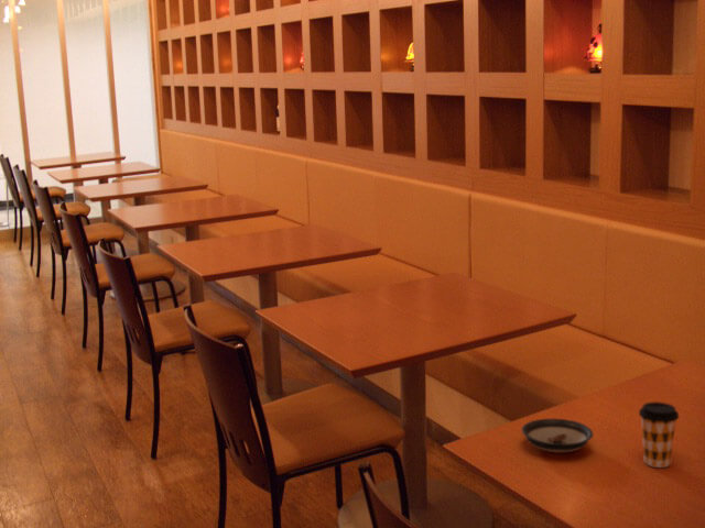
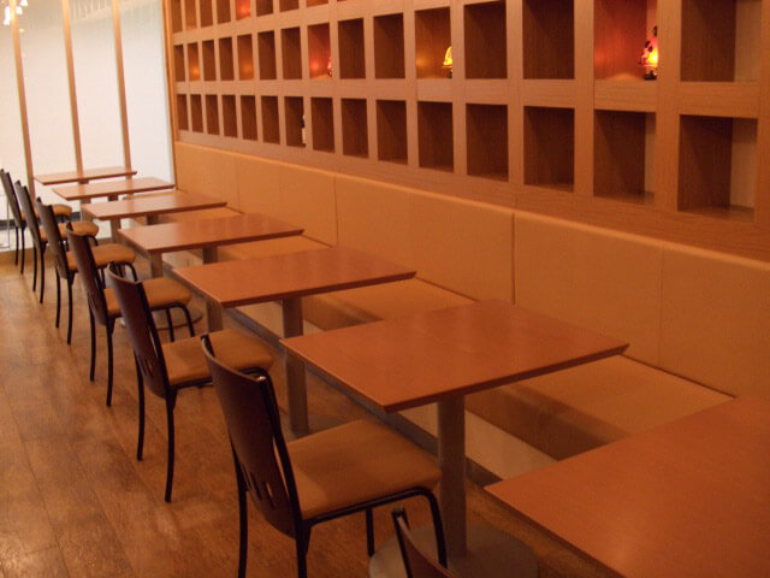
- coffee cup [638,400,680,469]
- saucer [520,418,594,454]
